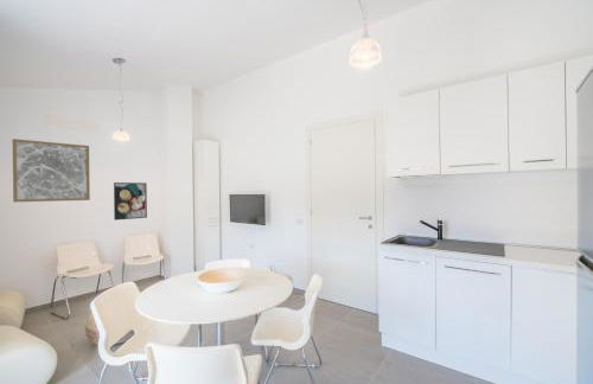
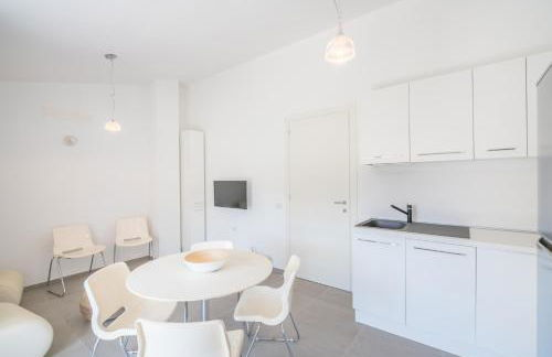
- wall art [12,137,91,203]
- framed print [113,181,148,222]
